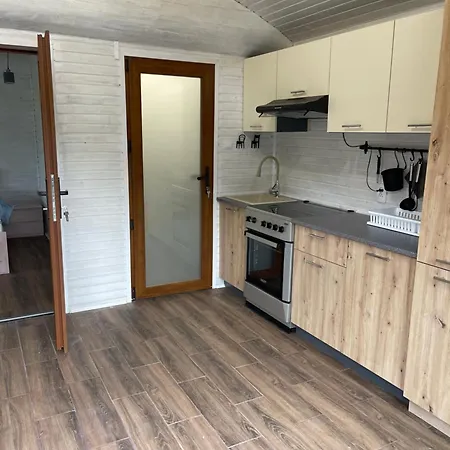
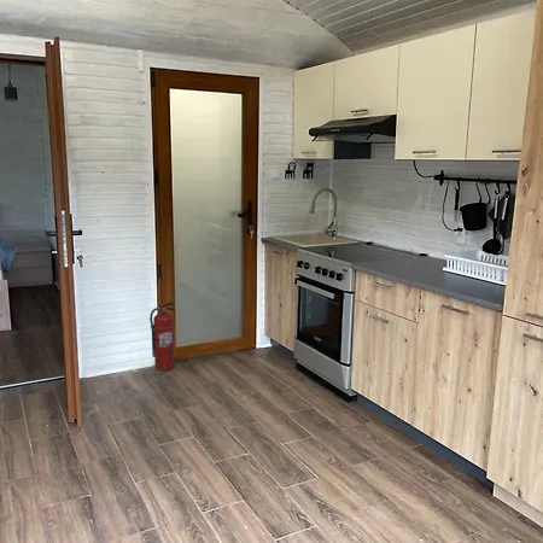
+ fire extinguisher [148,300,176,372]
